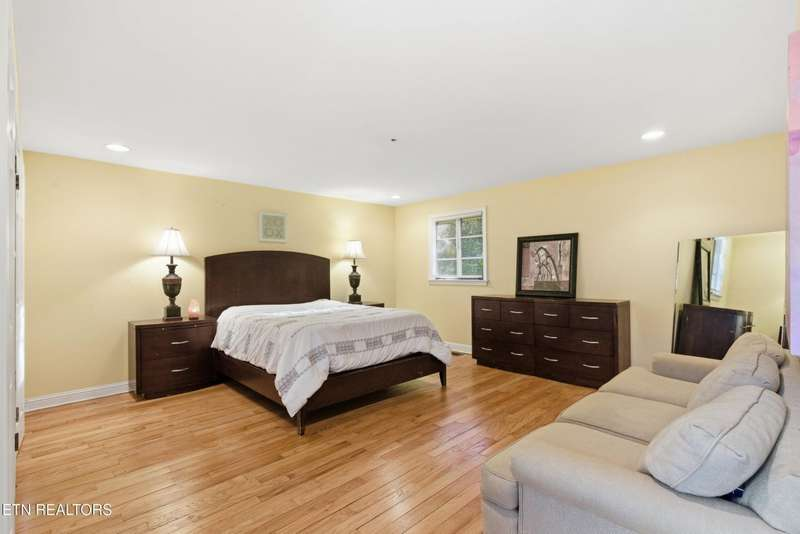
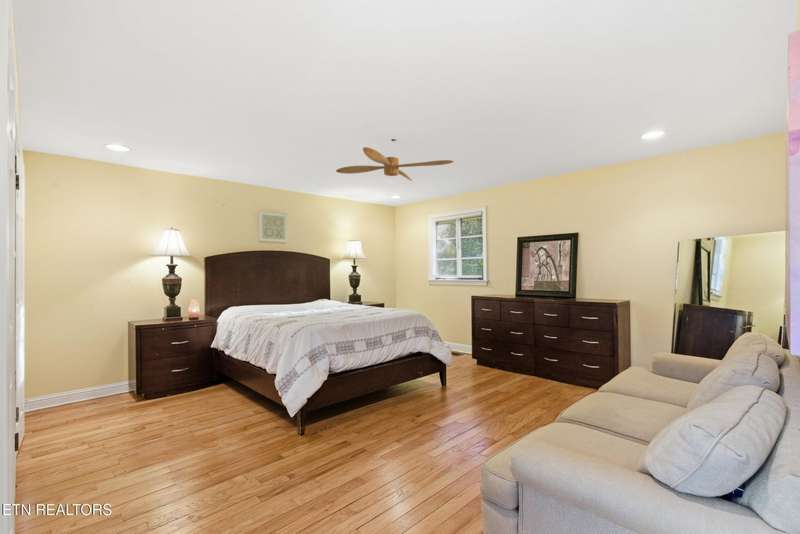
+ ceiling fan [335,146,455,182]
